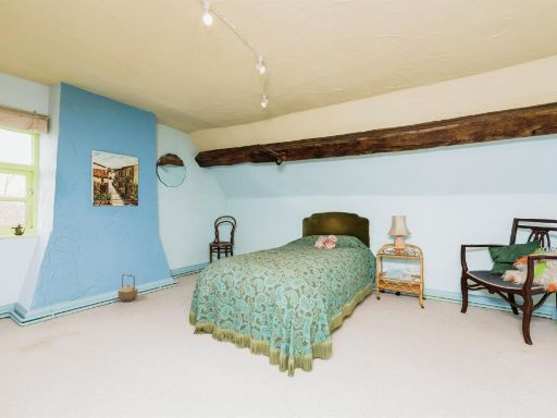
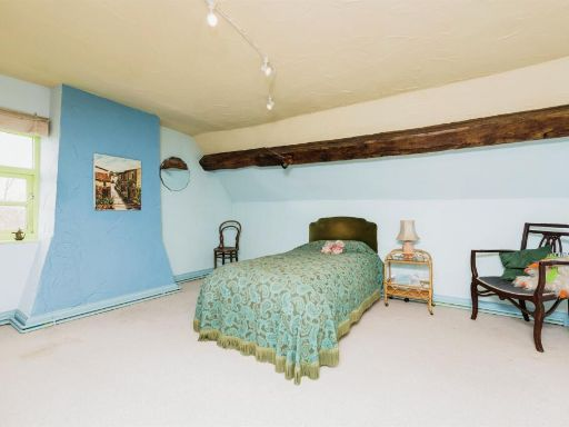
- basket [116,273,139,303]
